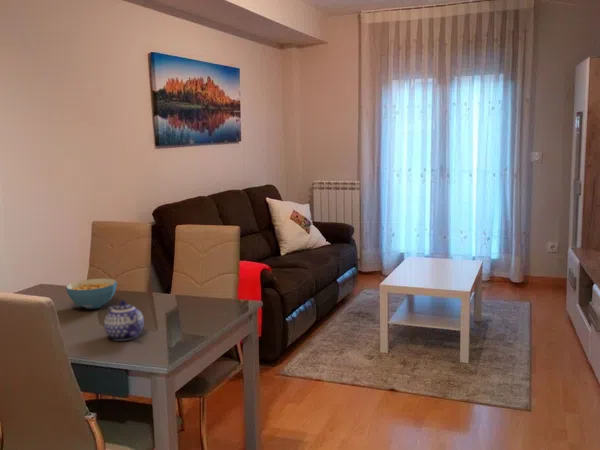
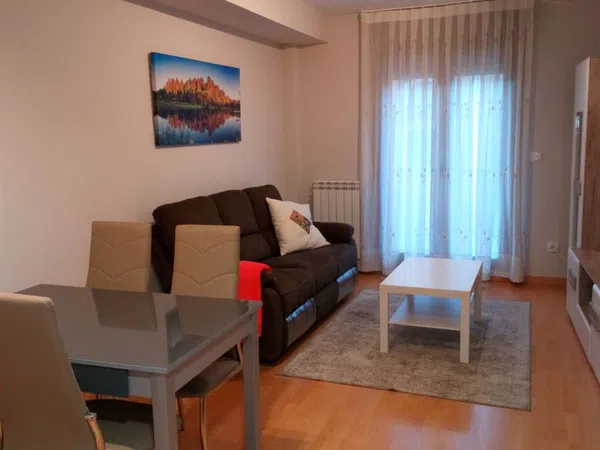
- teapot [103,300,145,342]
- cereal bowl [65,278,118,310]
